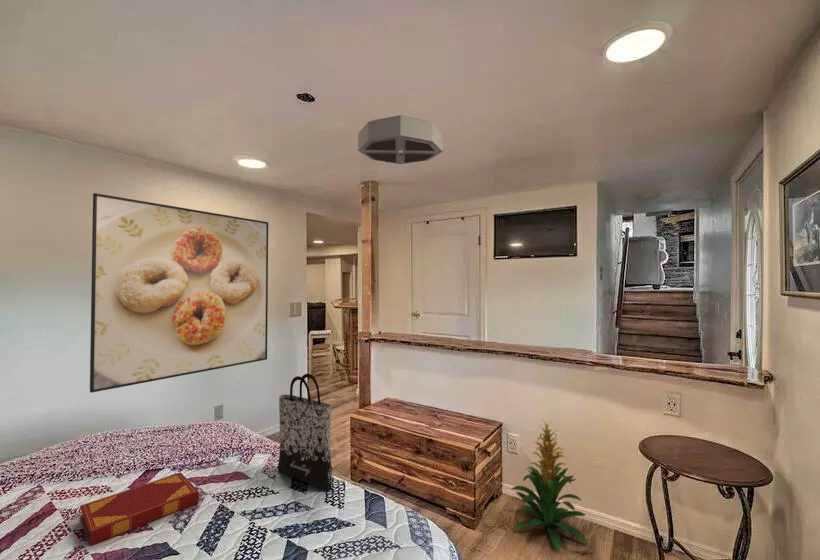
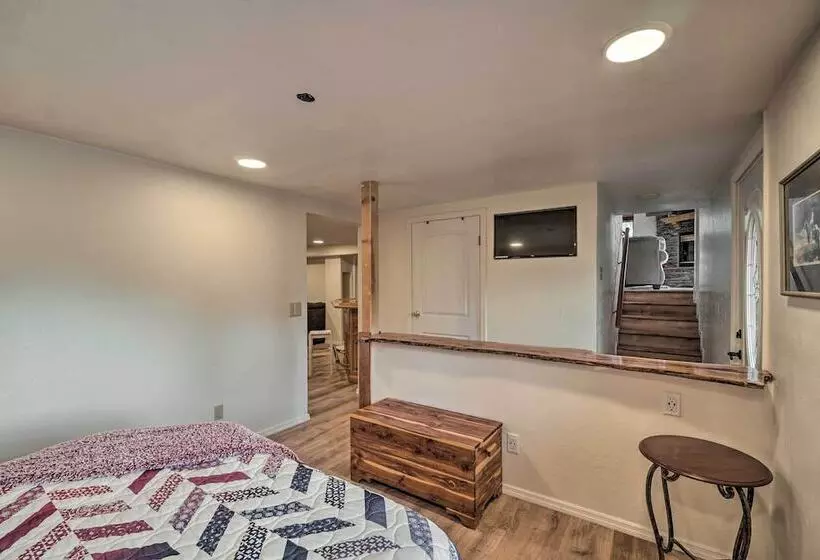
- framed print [89,192,269,394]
- hardback book [79,472,200,547]
- ceiling light [357,114,444,165]
- indoor plant [511,418,589,552]
- tote bag [277,373,333,491]
